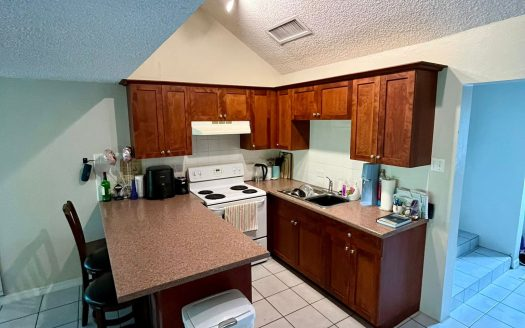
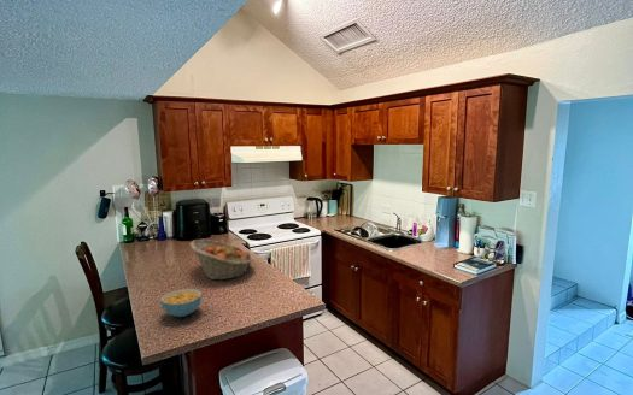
+ fruit basket [189,238,254,281]
+ cereal bowl [159,288,204,318]
